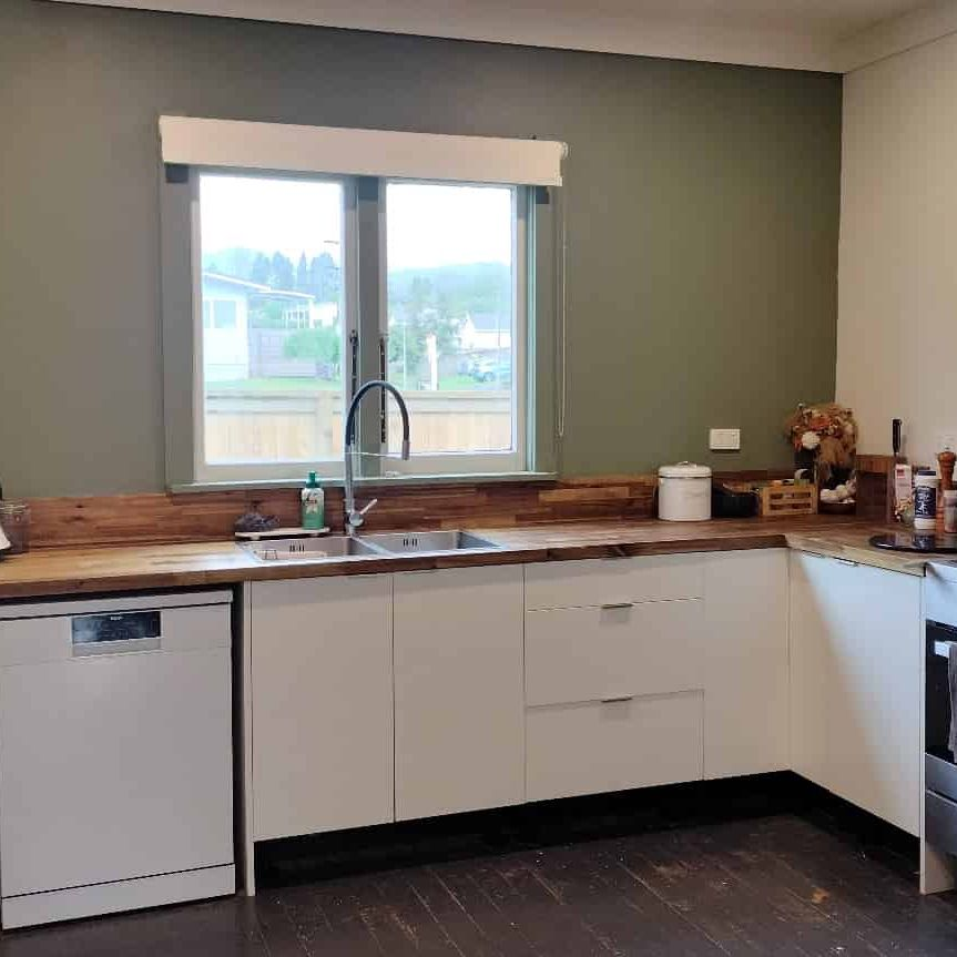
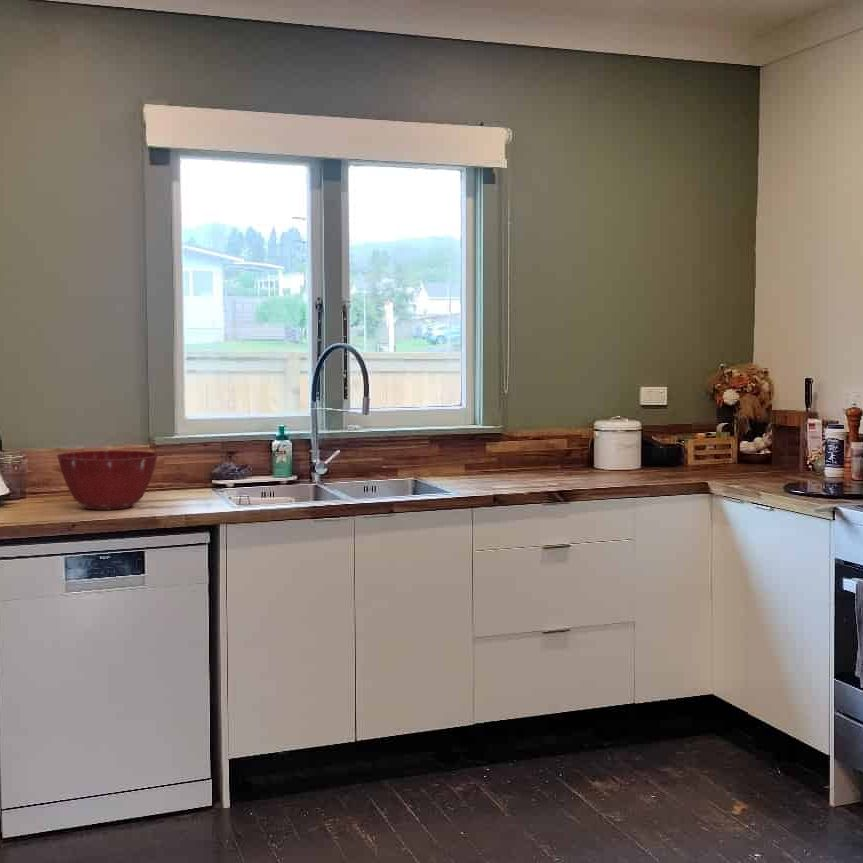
+ mixing bowl [56,450,160,511]
